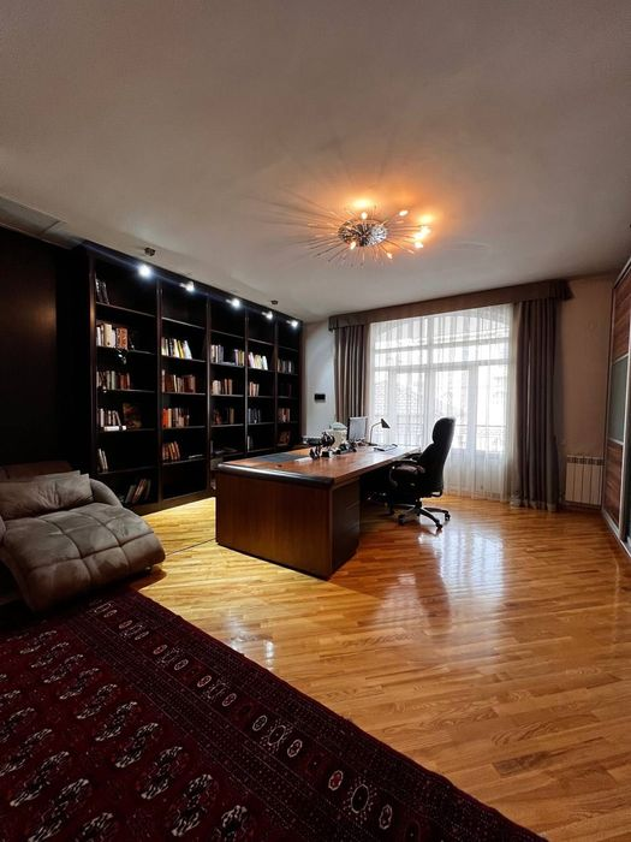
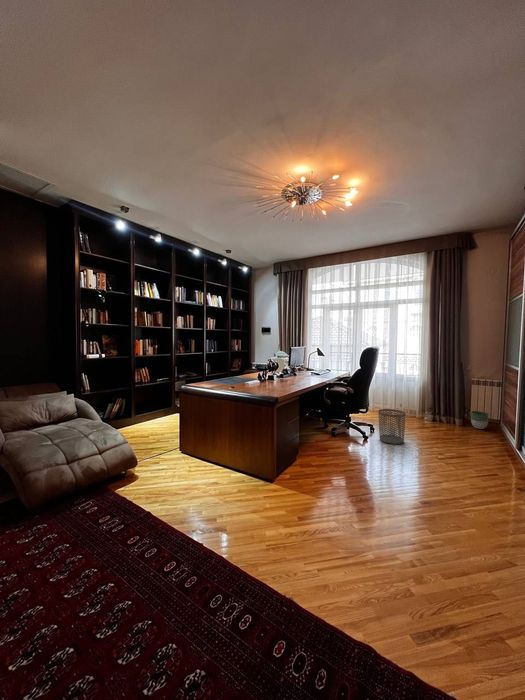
+ waste bin [377,408,406,445]
+ planter [470,410,490,430]
